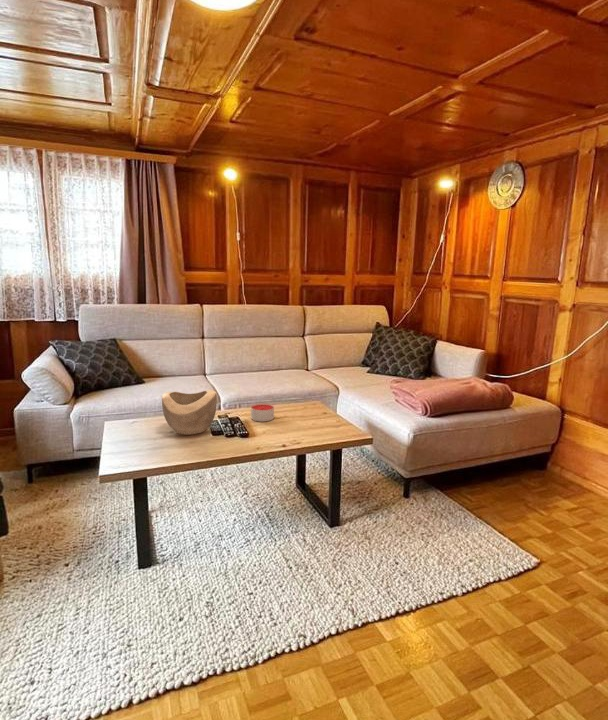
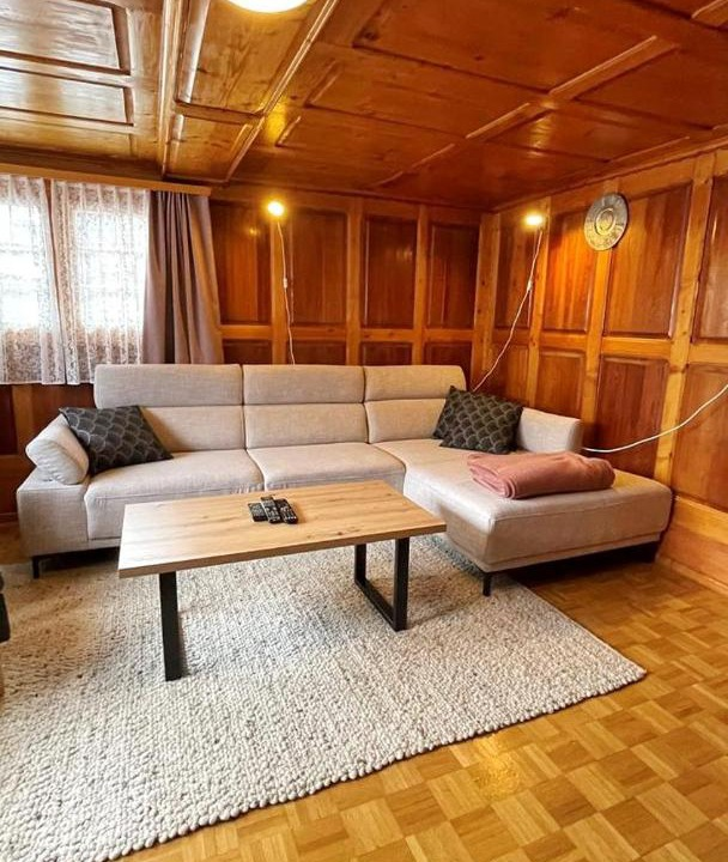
- candle [250,403,275,423]
- decorative bowl [161,389,218,436]
